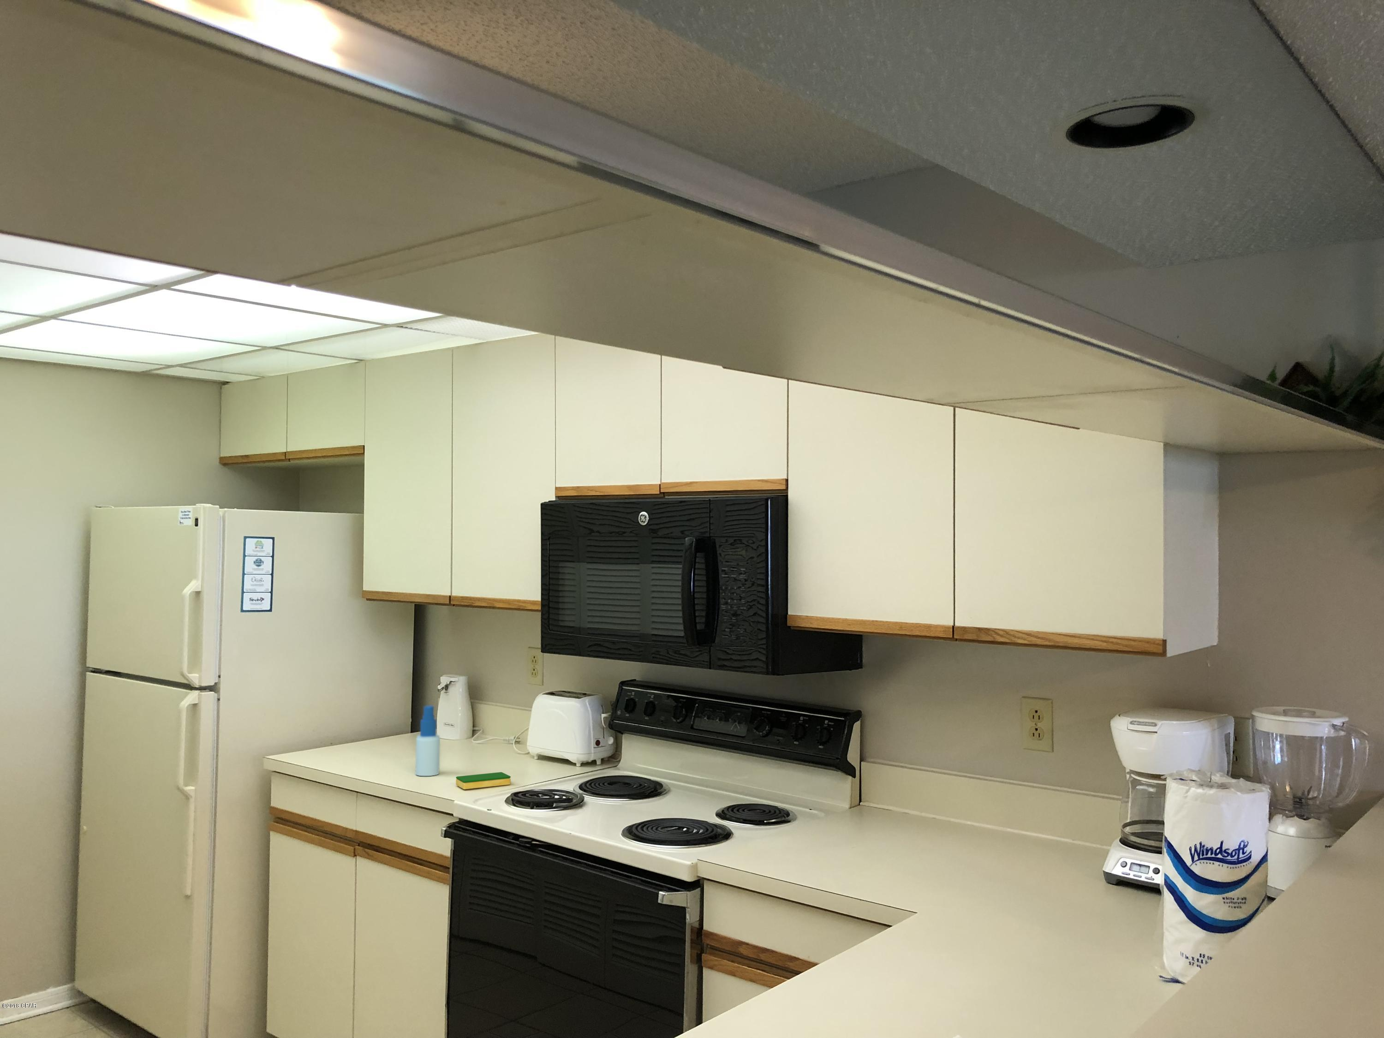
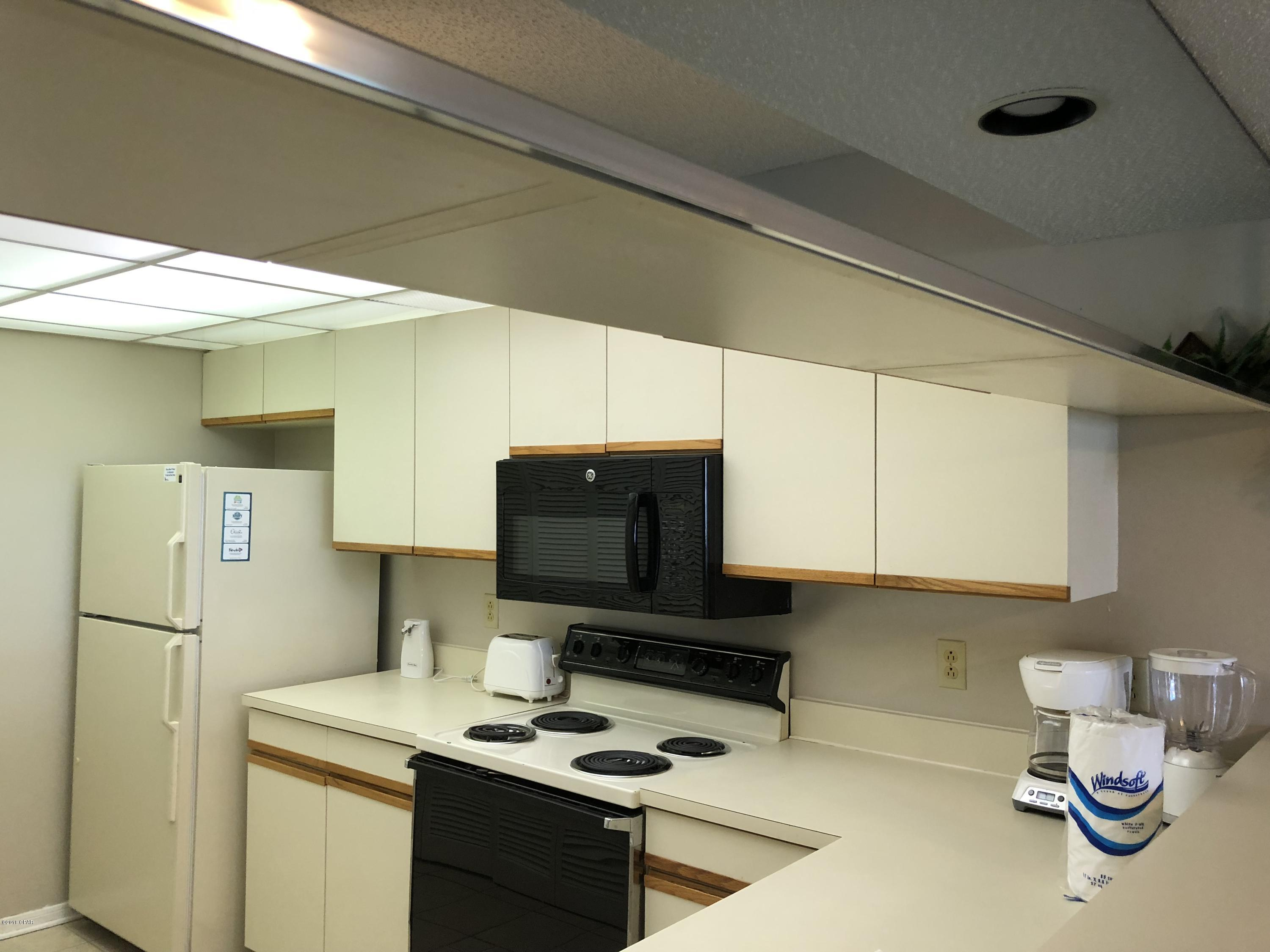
- spray bottle [415,705,440,776]
- dish sponge [456,772,511,789]
